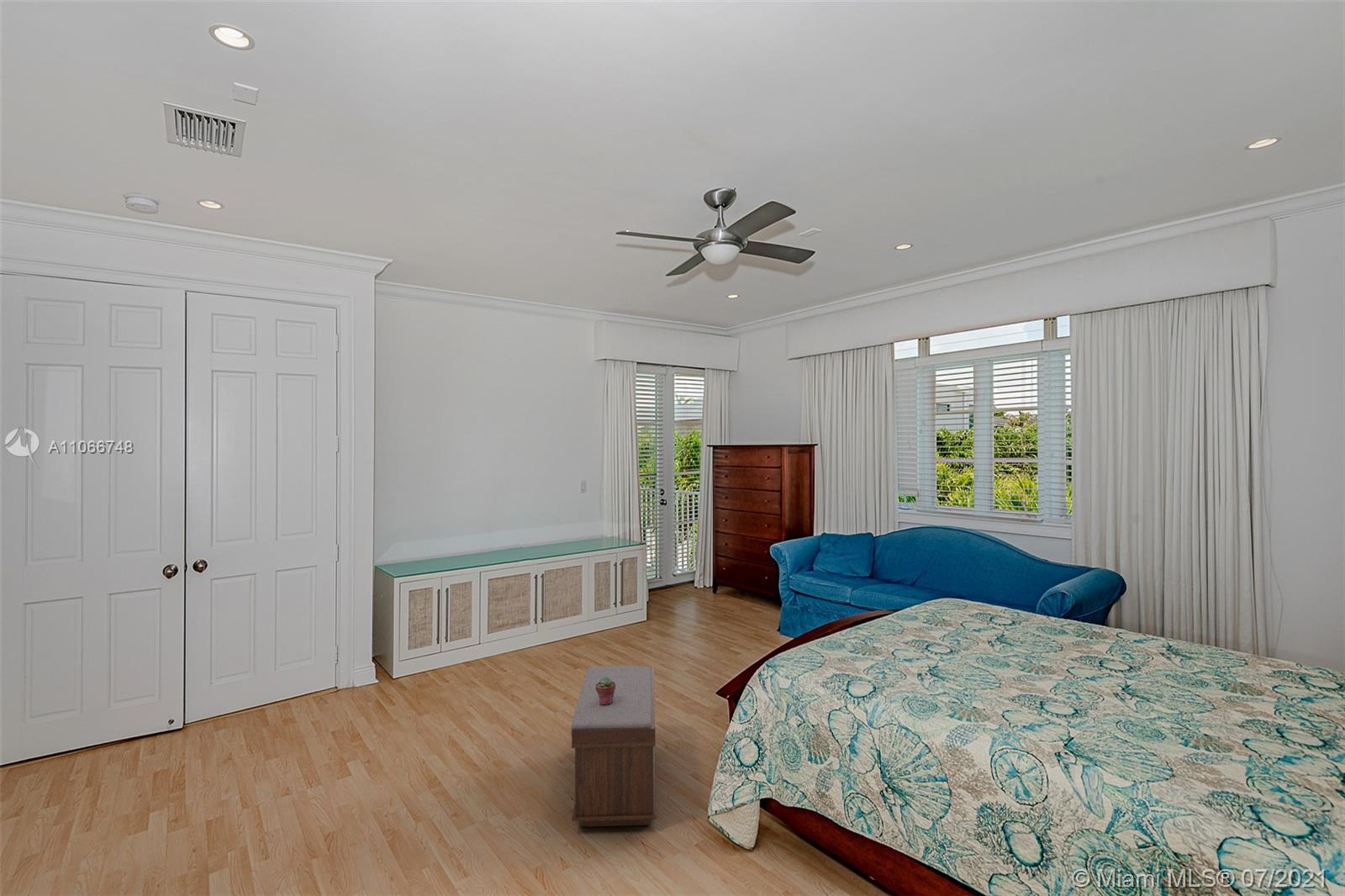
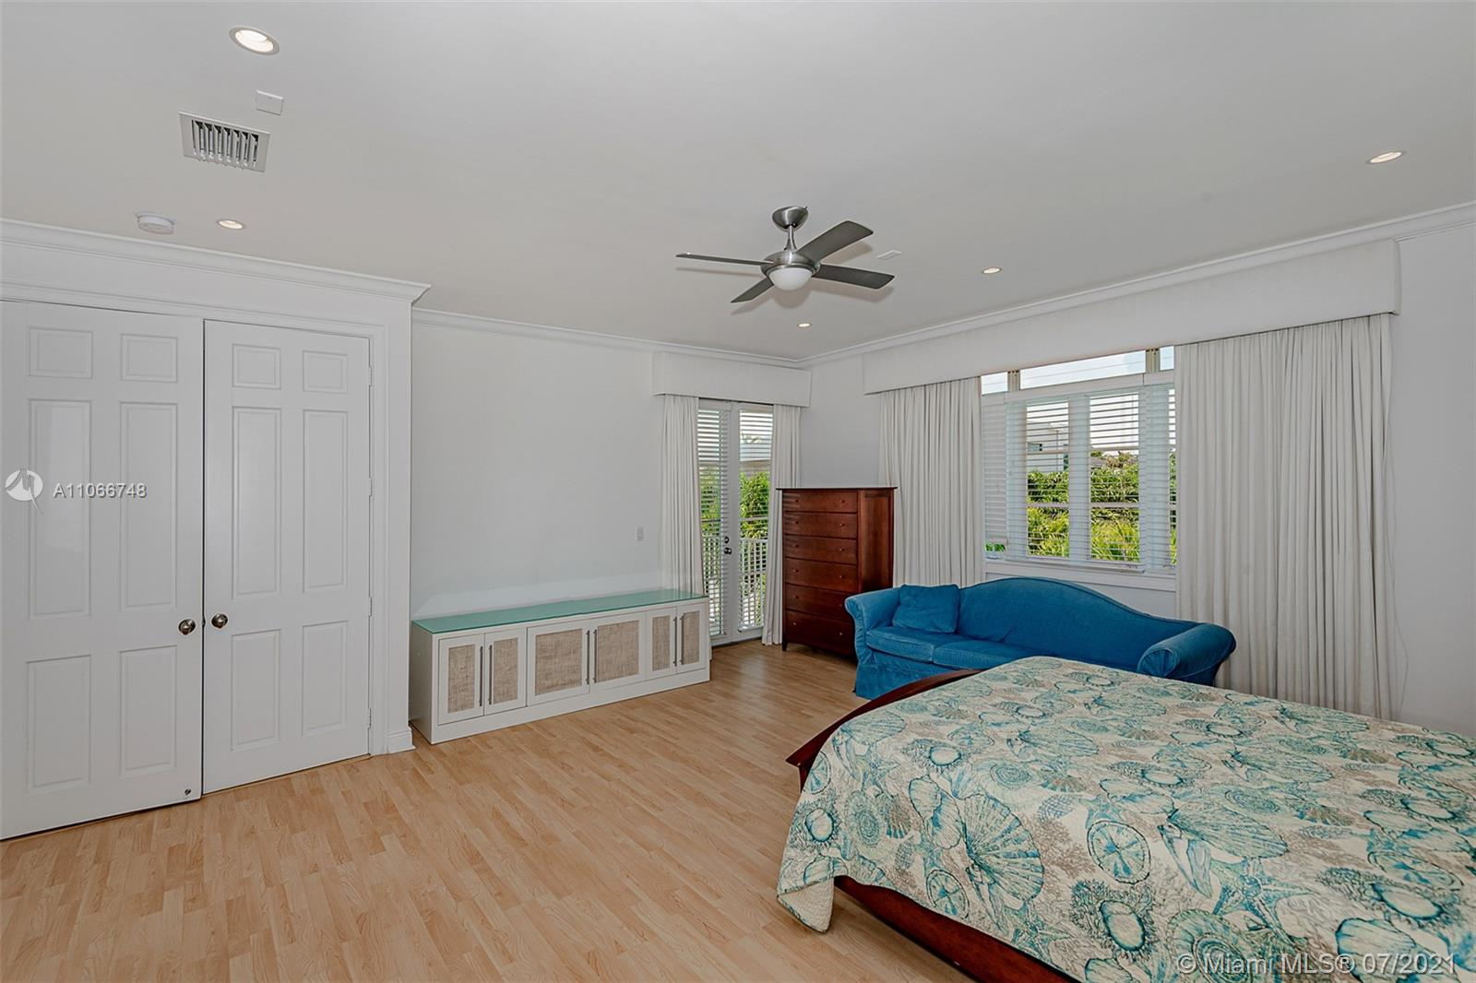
- potted succulent [596,677,615,705]
- bench [570,665,657,828]
